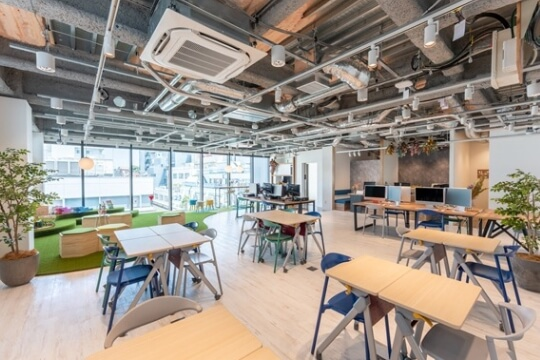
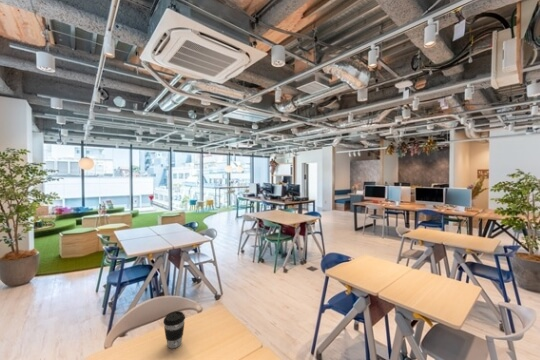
+ coffee cup [162,310,186,349]
